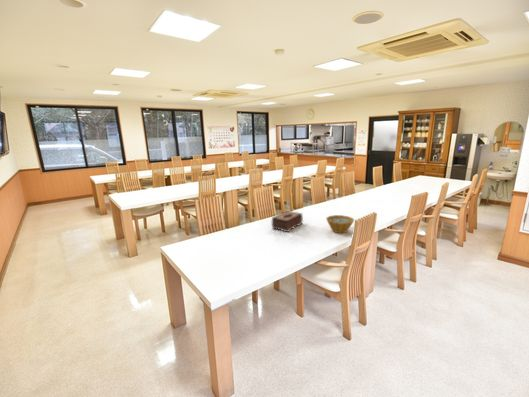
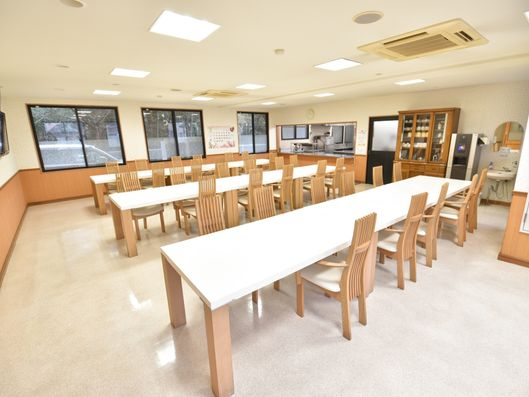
- bowl [325,214,355,234]
- tissue box [271,210,304,233]
